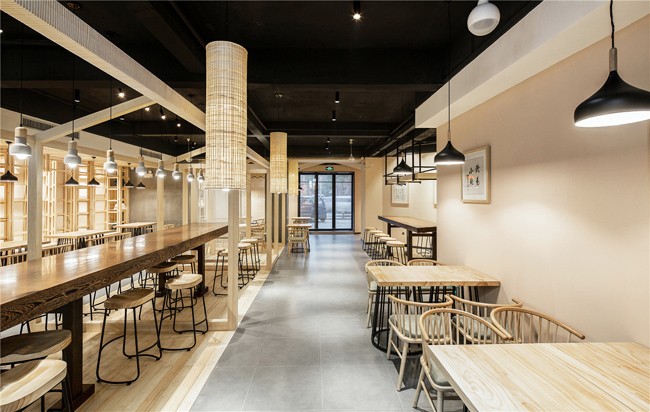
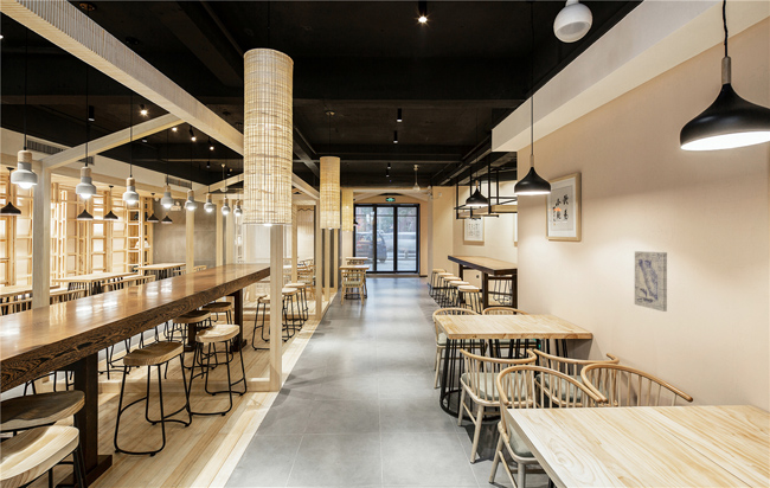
+ wall art [634,250,668,313]
